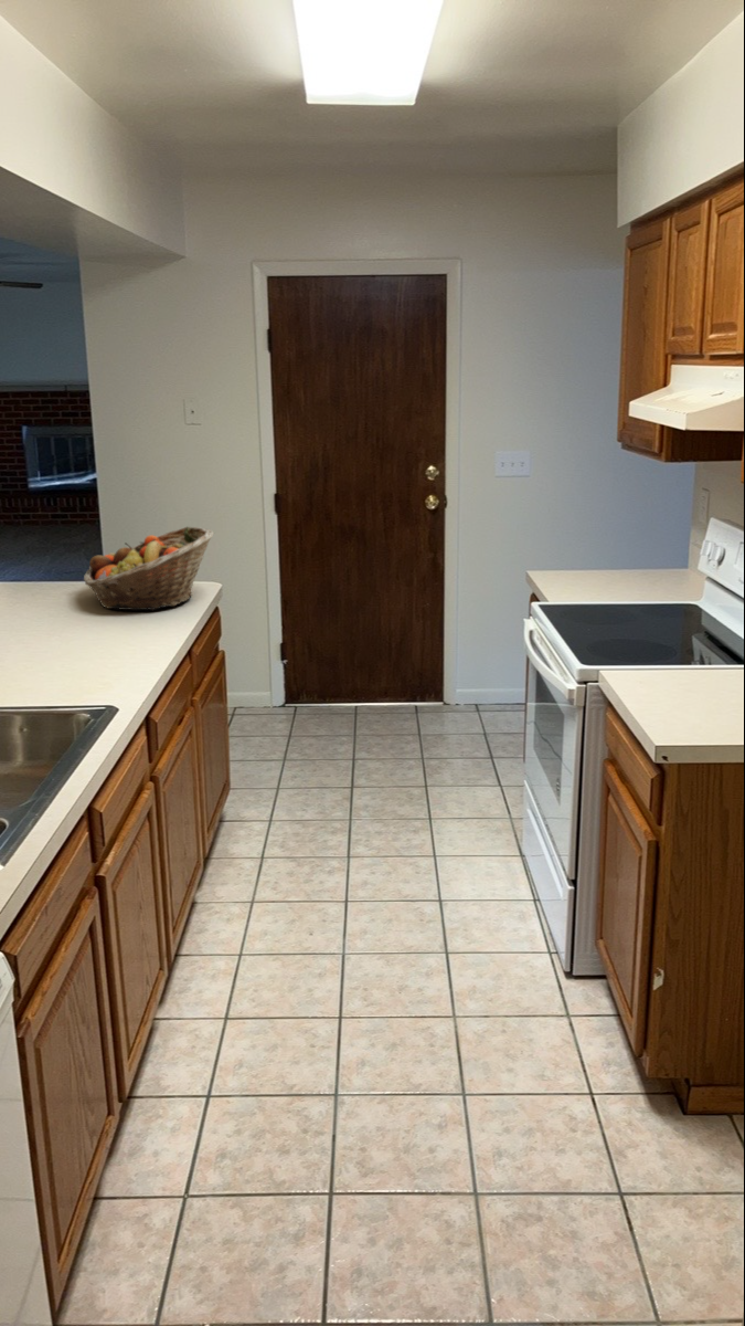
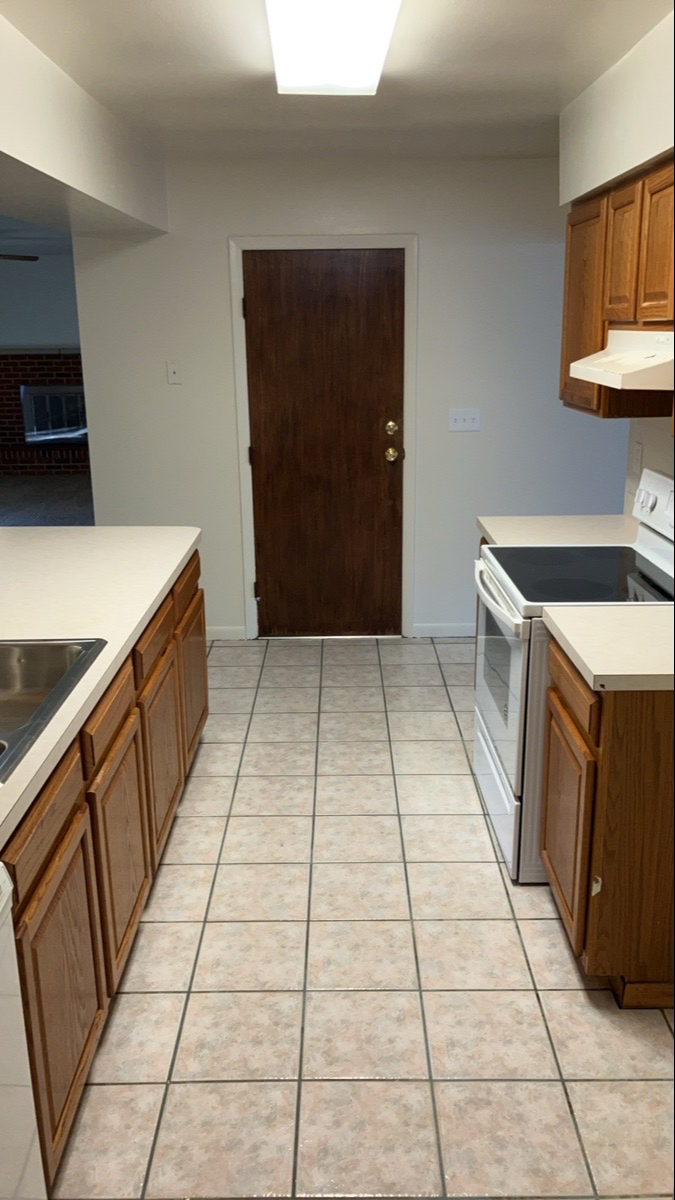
- fruit basket [83,526,215,611]
